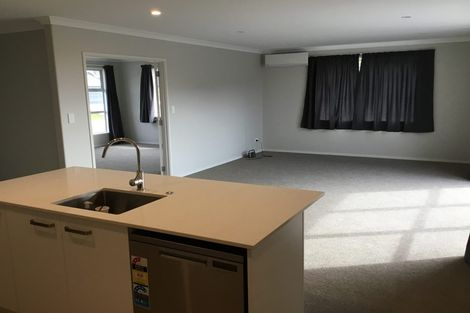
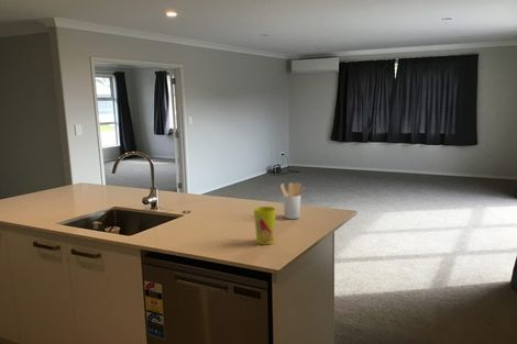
+ cup [253,206,277,245]
+ utensil holder [279,181,305,220]
